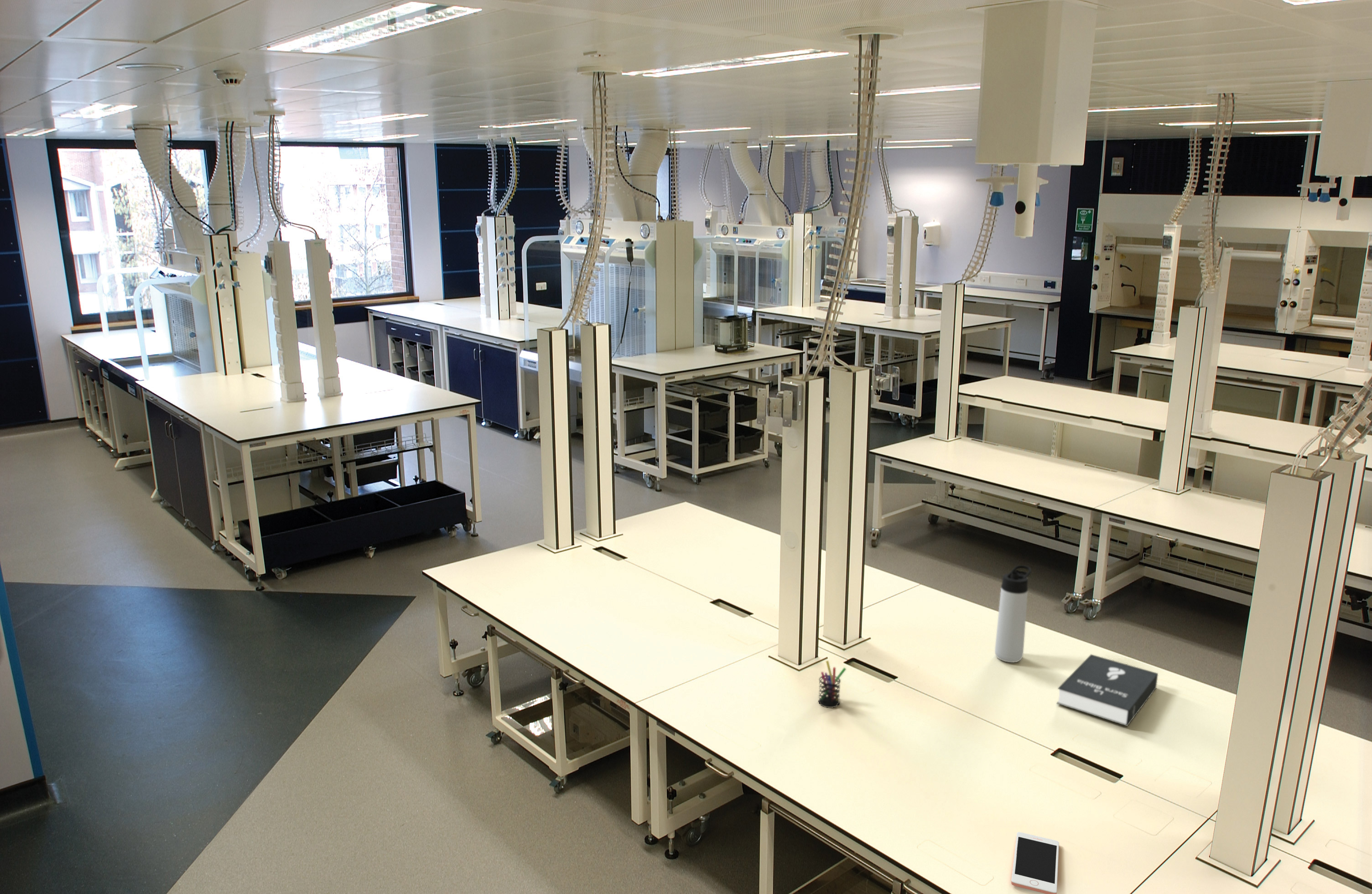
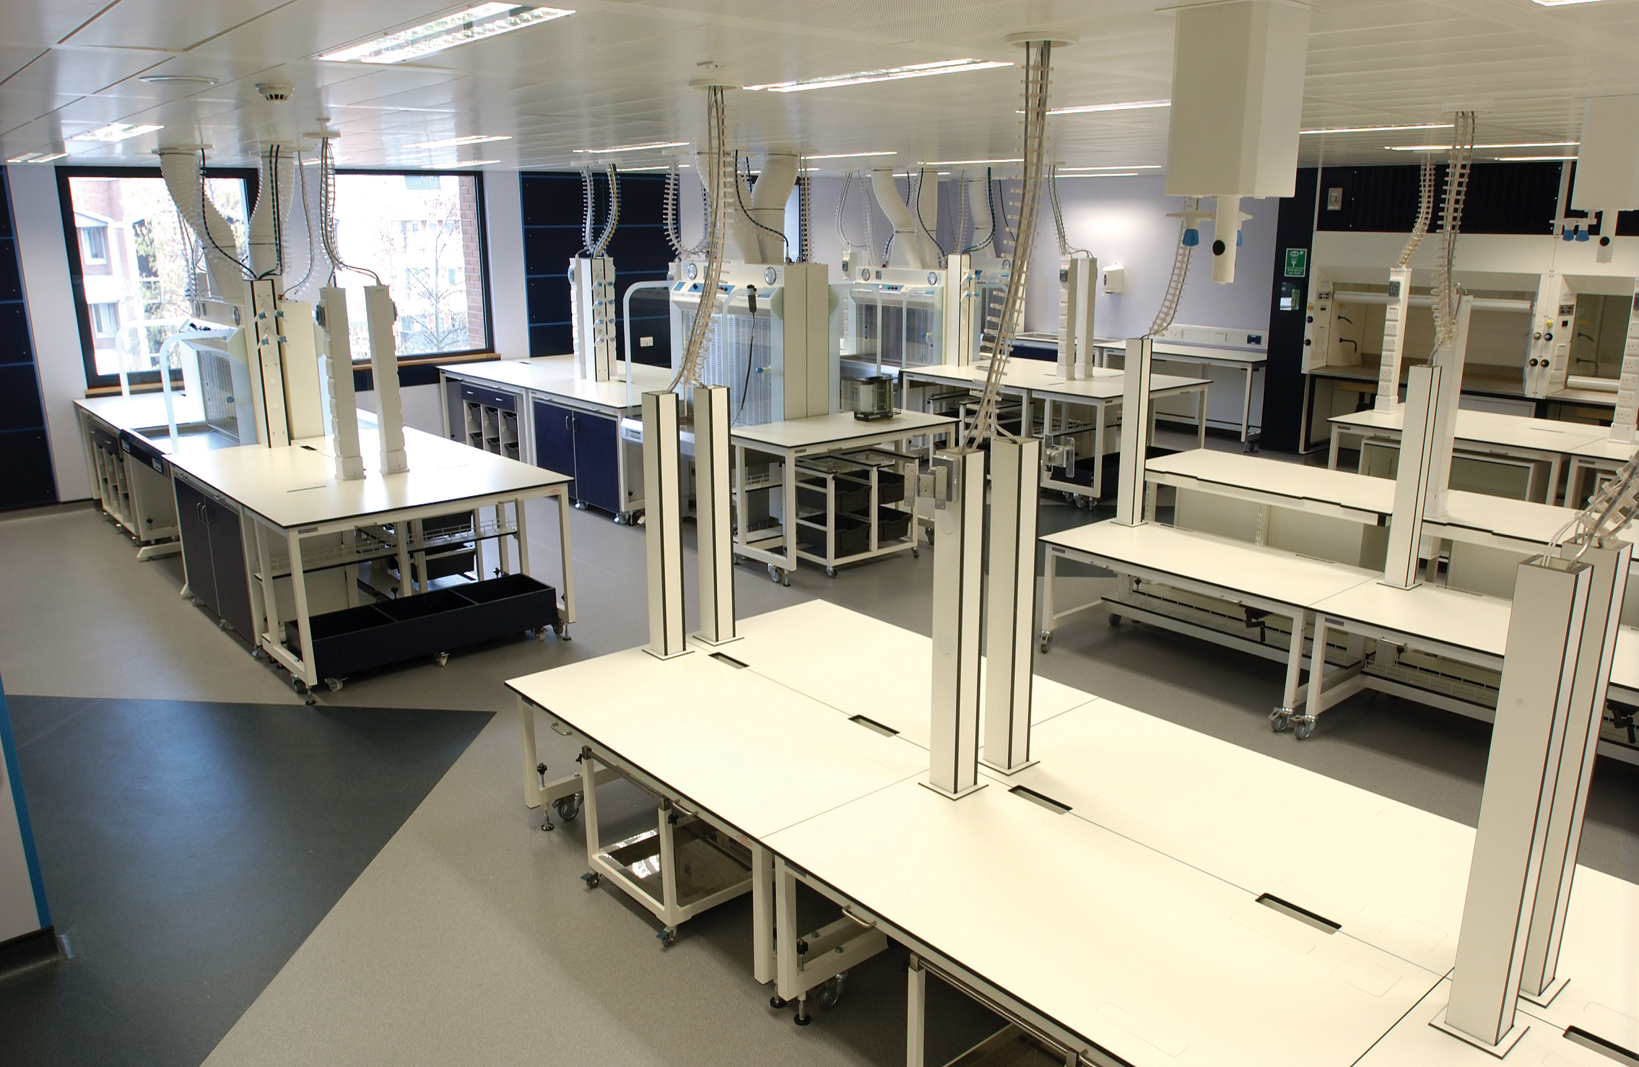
- booklet [1056,654,1159,727]
- cell phone [1011,832,1060,894]
- pen holder [818,660,847,708]
- thermos bottle [994,565,1032,663]
